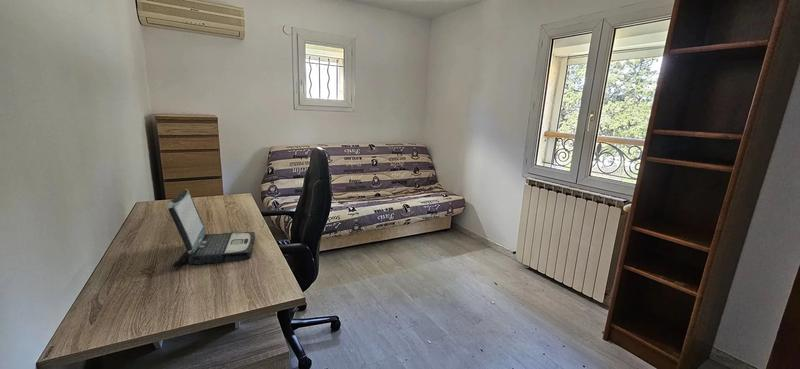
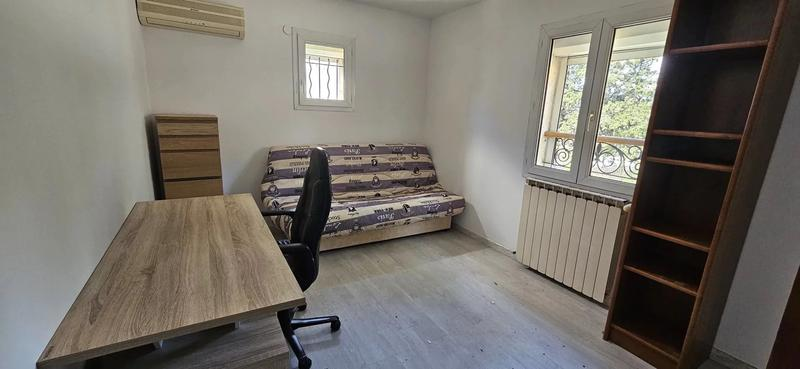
- laptop [166,189,256,270]
